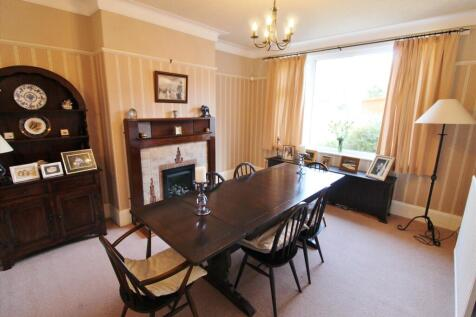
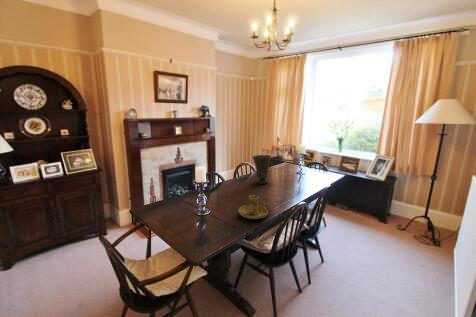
+ candle holder [237,194,270,220]
+ vase [251,154,272,184]
